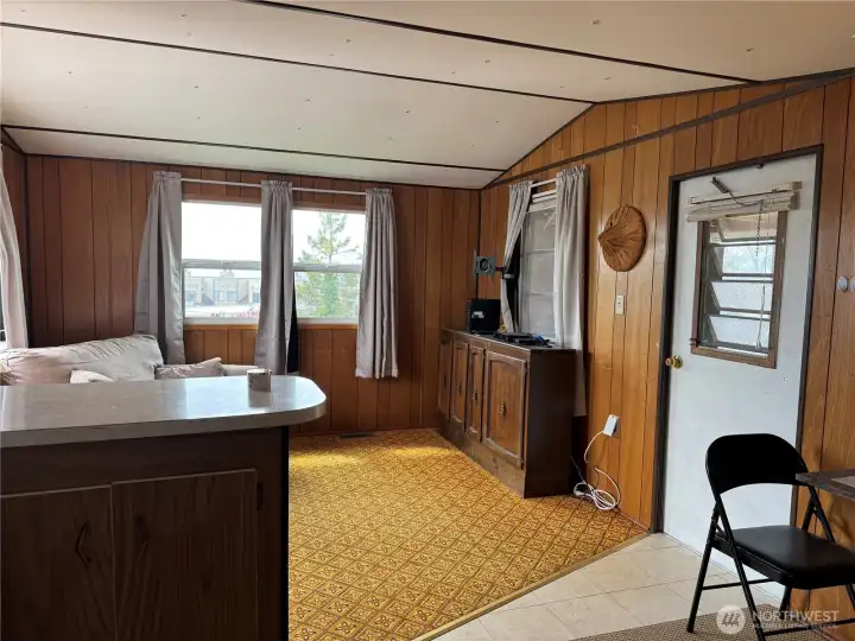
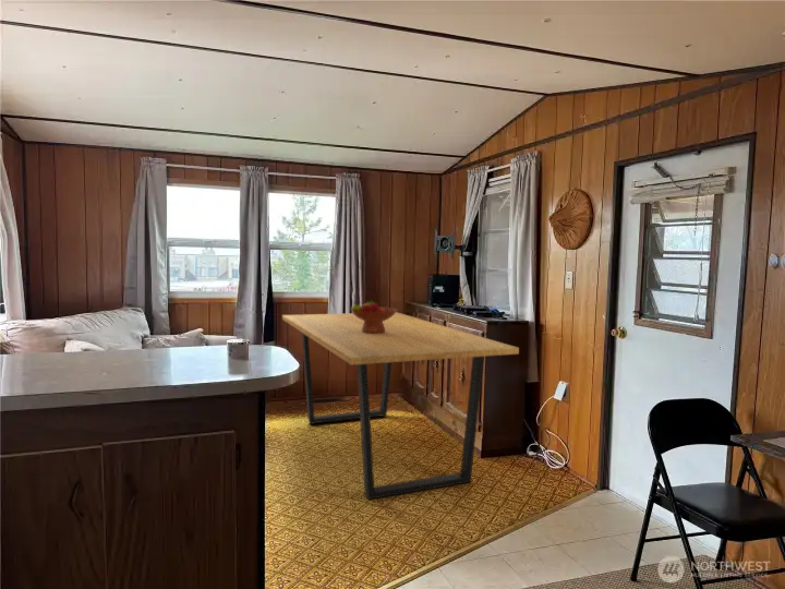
+ fruit bowl [349,300,398,334]
+ dining table [281,312,520,501]
